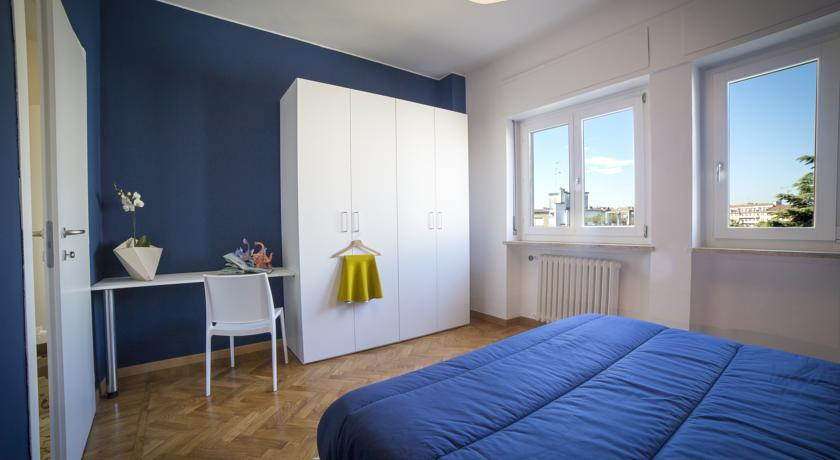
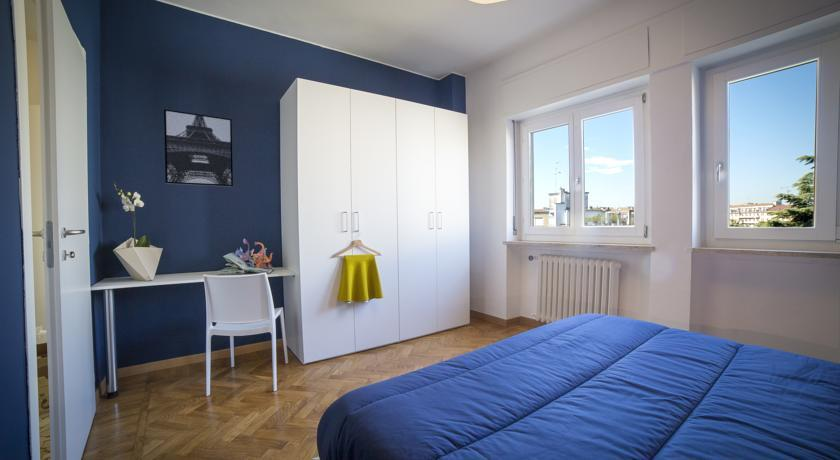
+ wall art [163,108,234,188]
